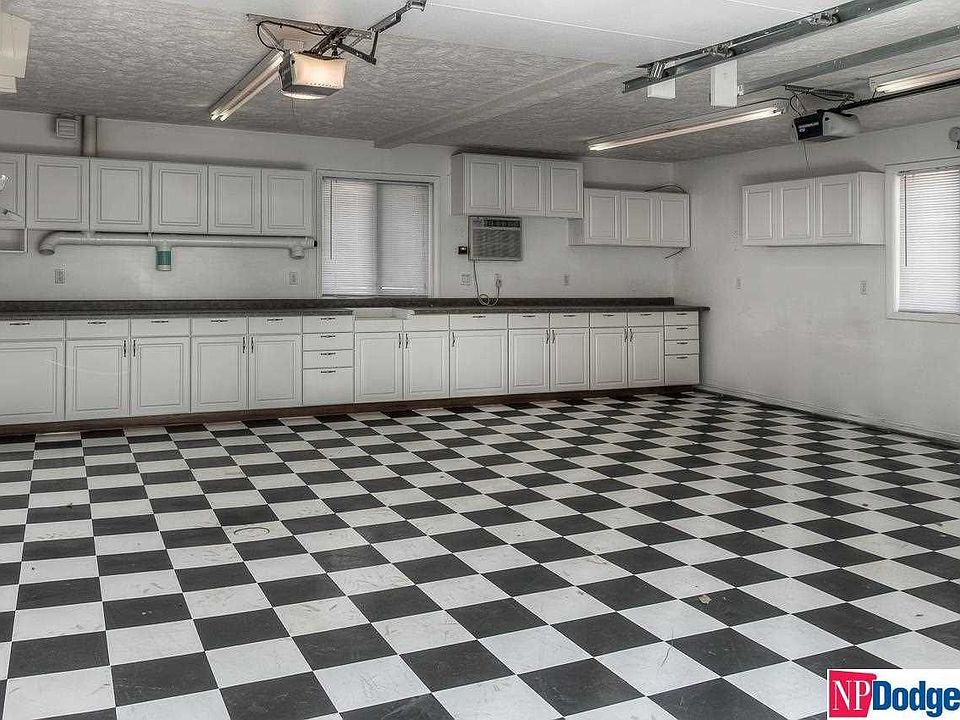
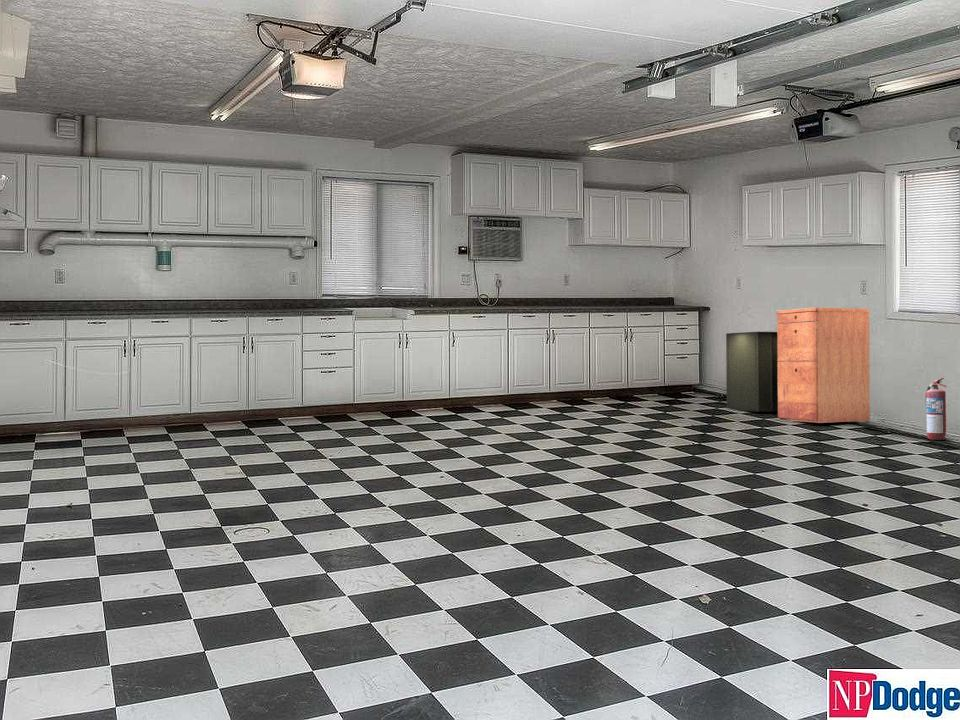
+ filing cabinet [775,306,871,424]
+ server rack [725,331,779,413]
+ fire extinguisher [924,377,947,441]
